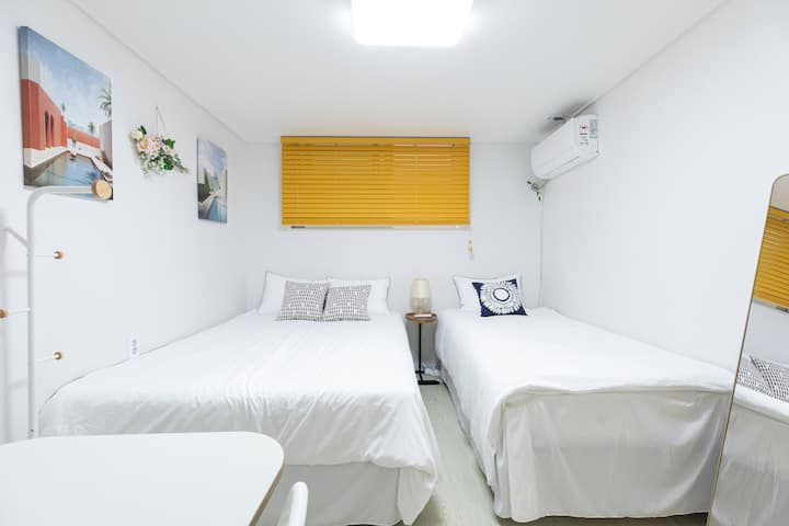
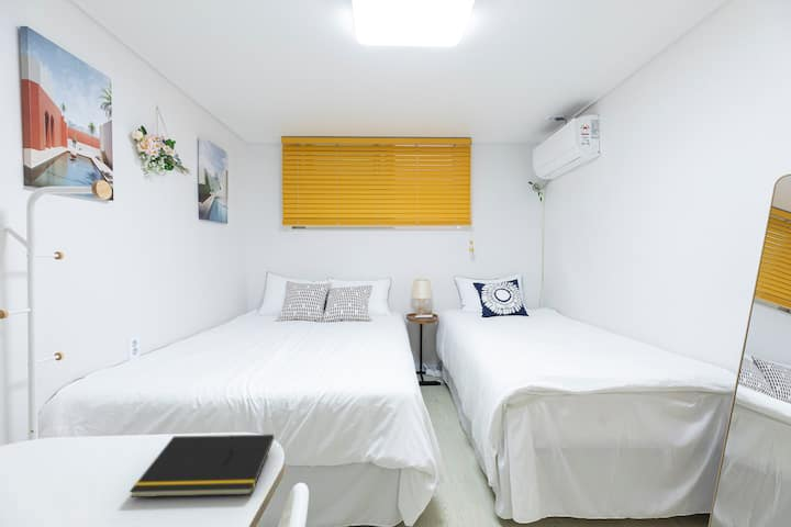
+ notepad [129,434,275,498]
